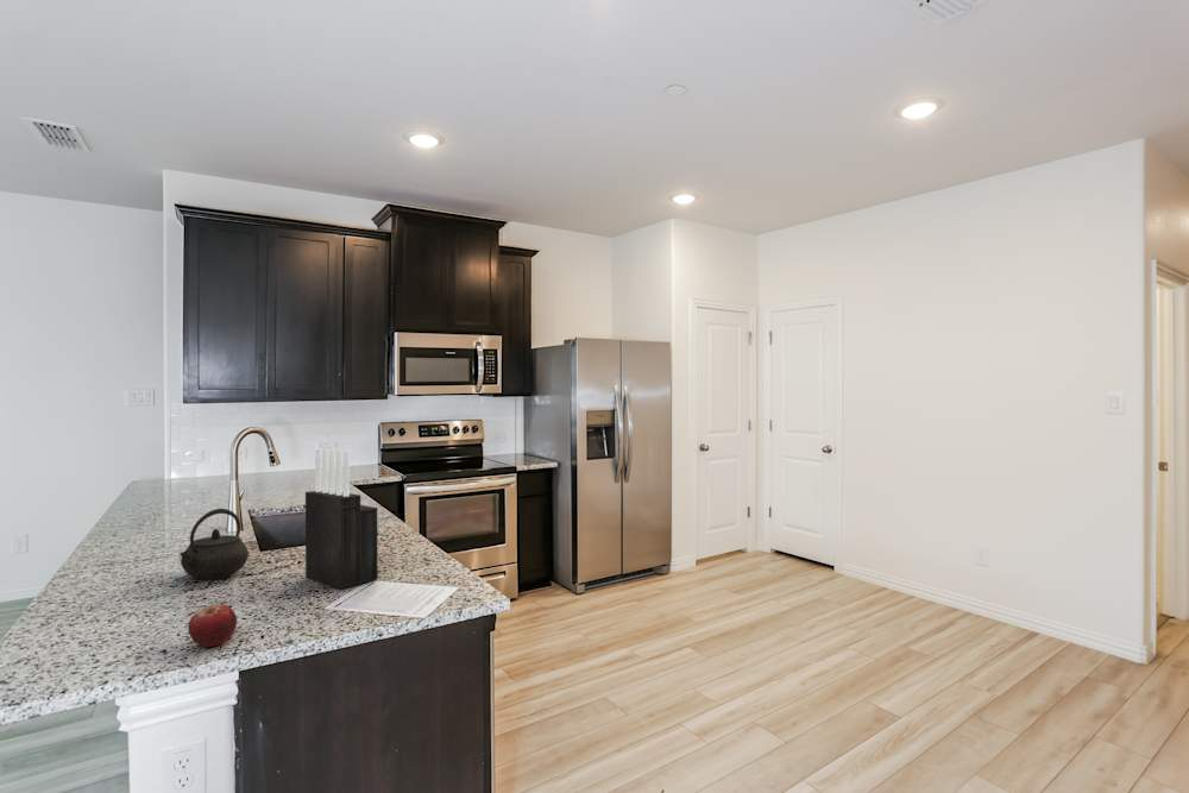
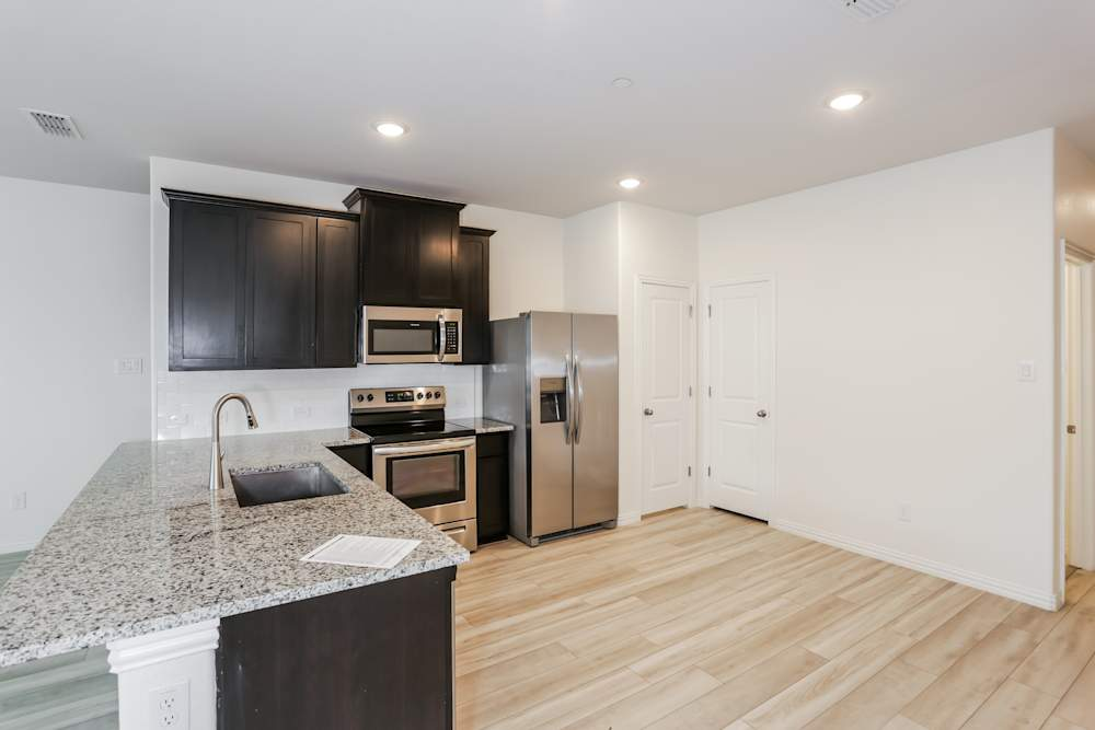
- knife block [304,447,379,591]
- fruit [187,603,238,648]
- kettle [178,508,250,581]
